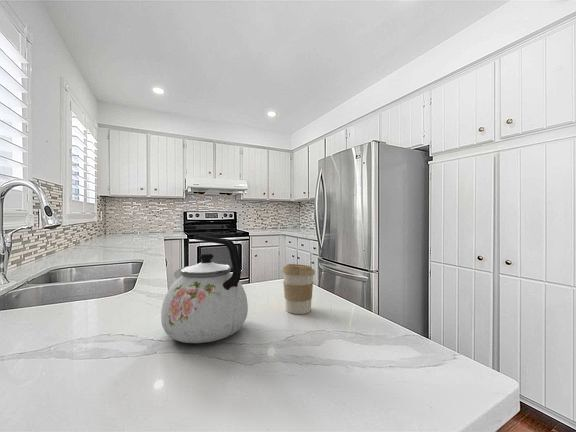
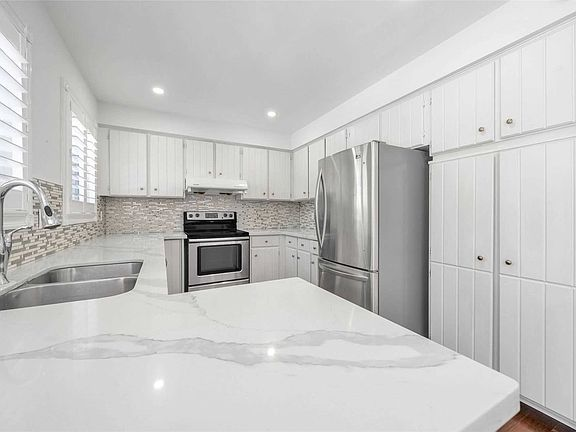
- coffee cup [281,263,316,315]
- kettle [160,234,249,344]
